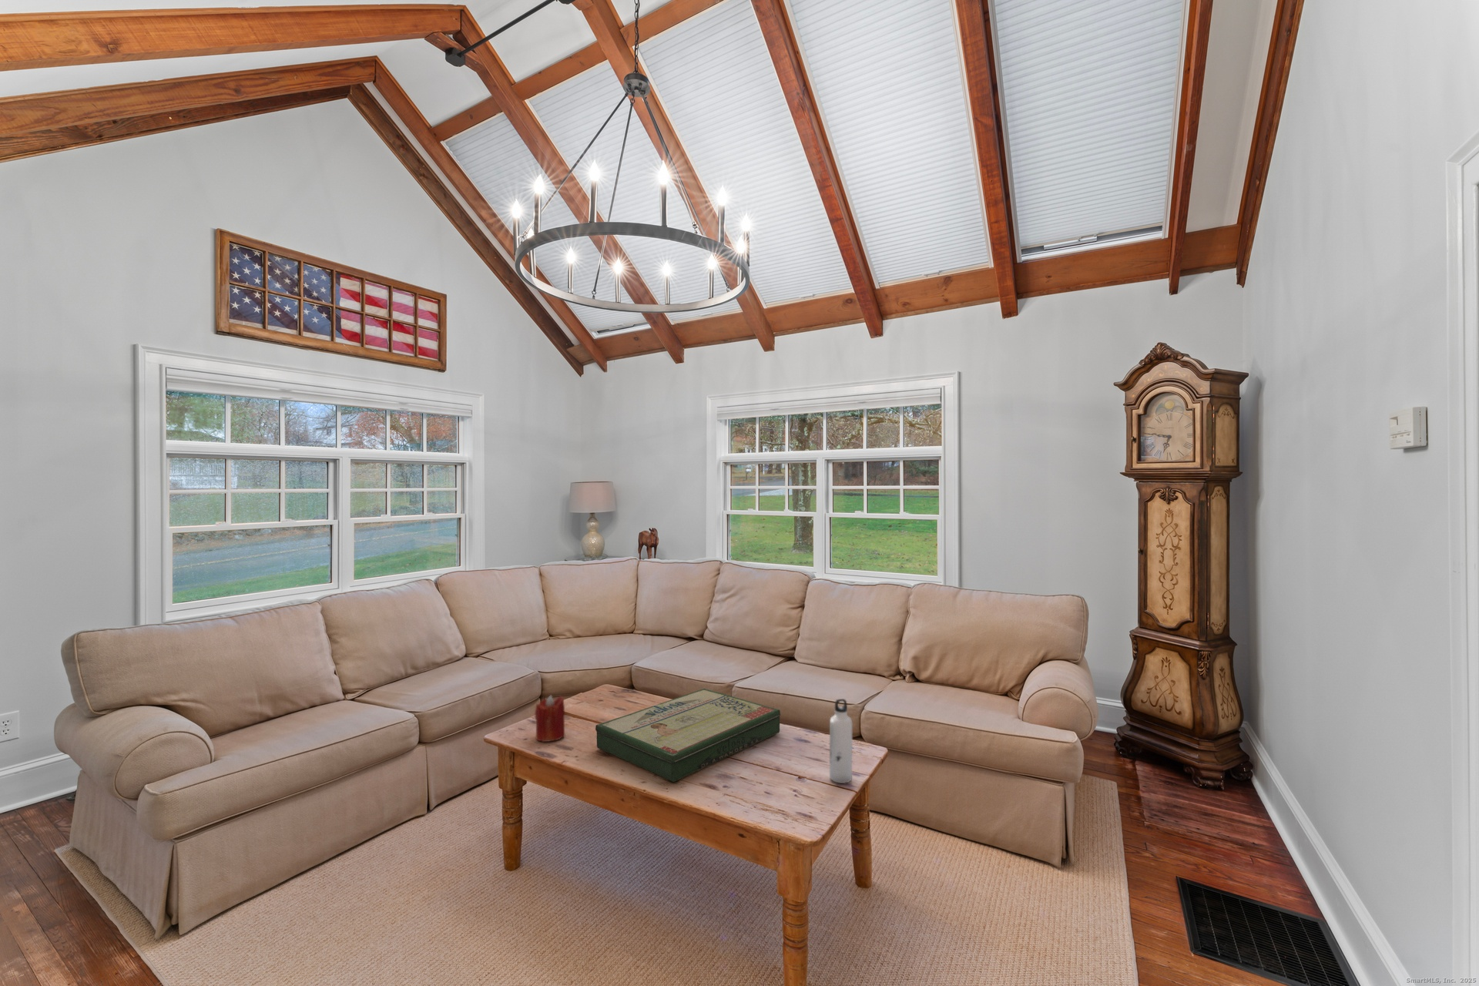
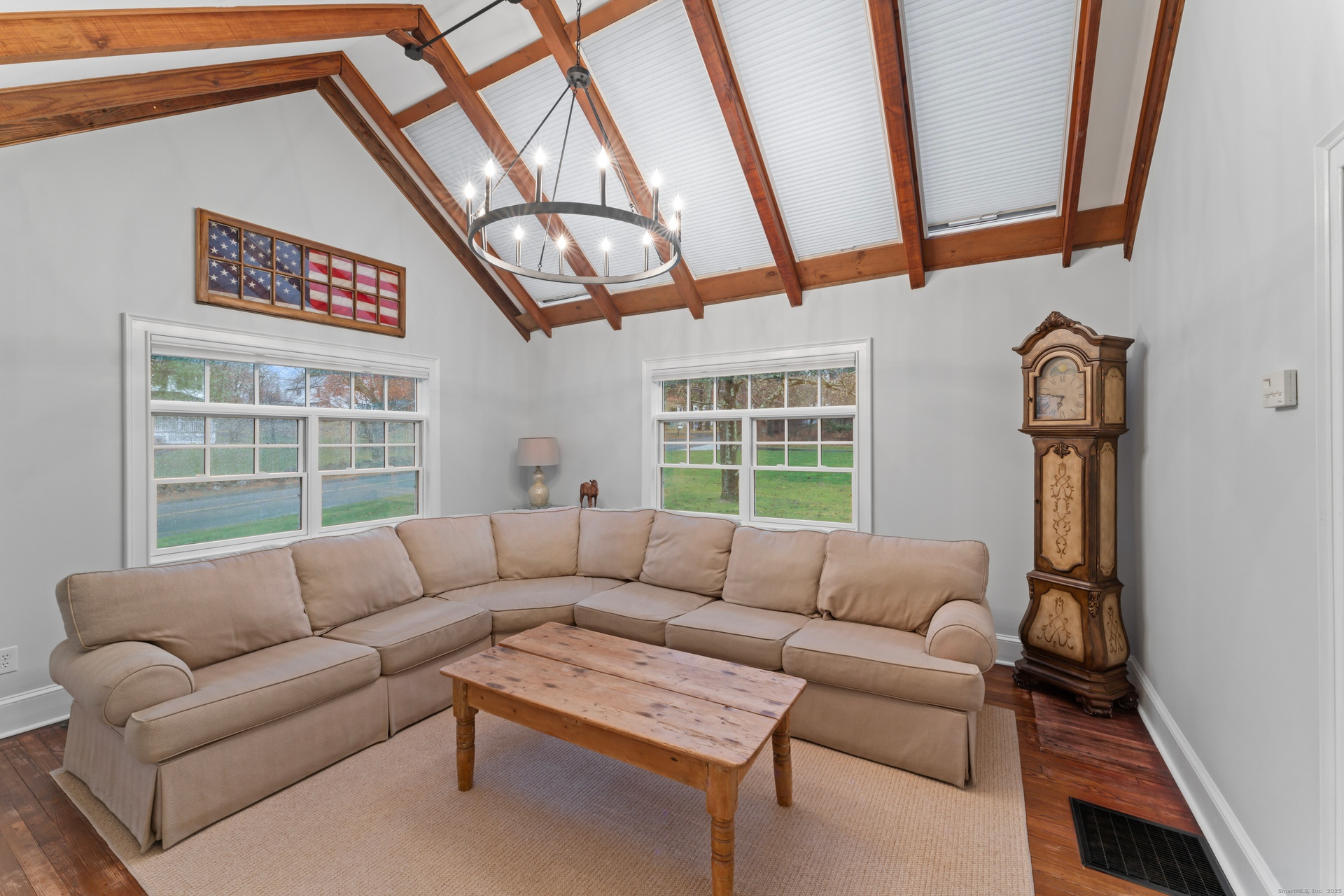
- board game [594,688,781,782]
- water bottle [829,698,853,785]
- candle [535,694,566,743]
